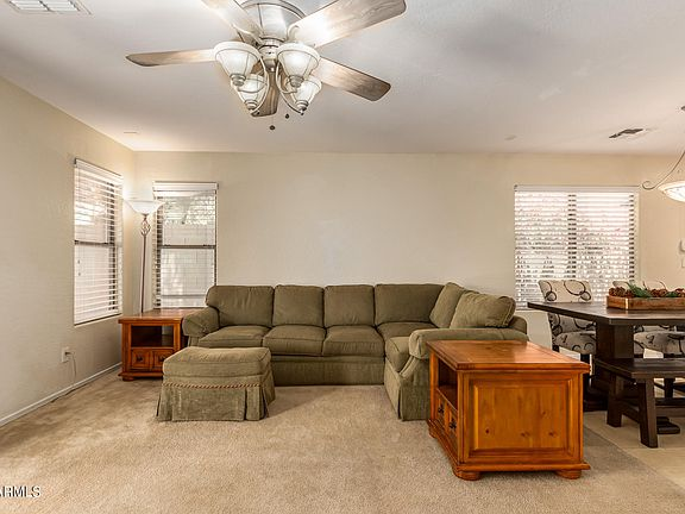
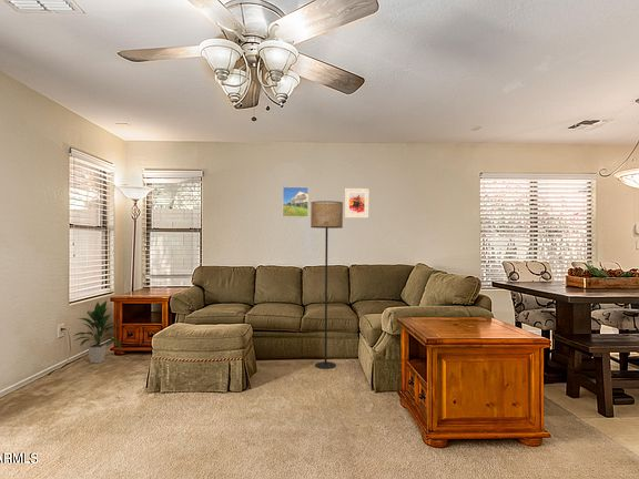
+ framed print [282,186,310,218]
+ indoor plant [71,299,123,364]
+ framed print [344,187,371,220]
+ floor lamp [310,200,344,370]
